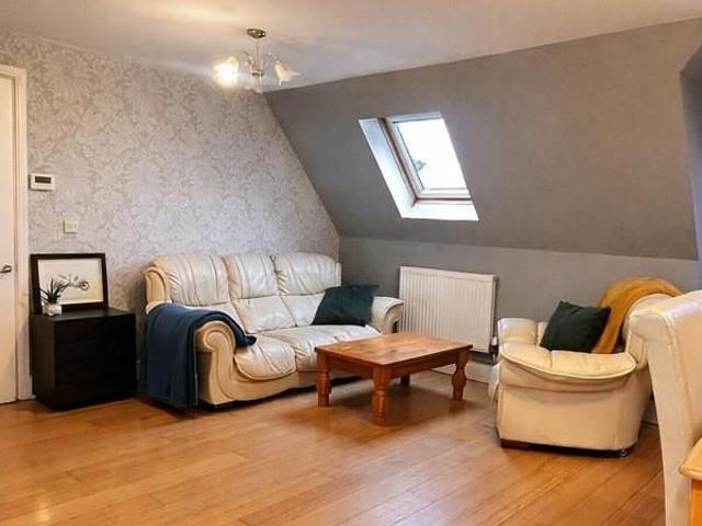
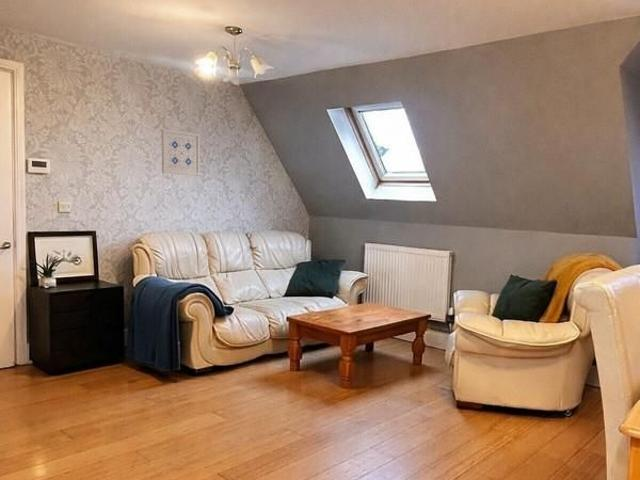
+ wall art [161,128,201,176]
